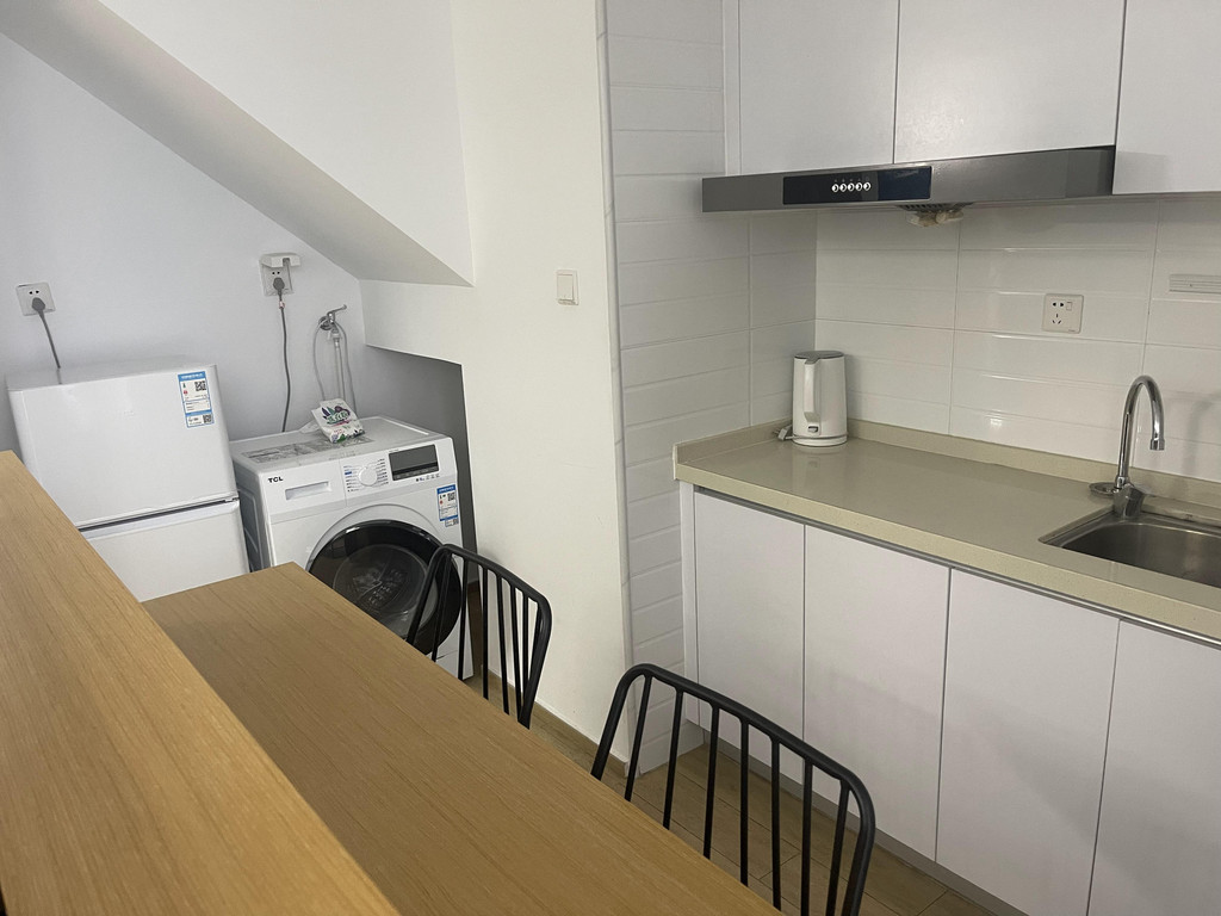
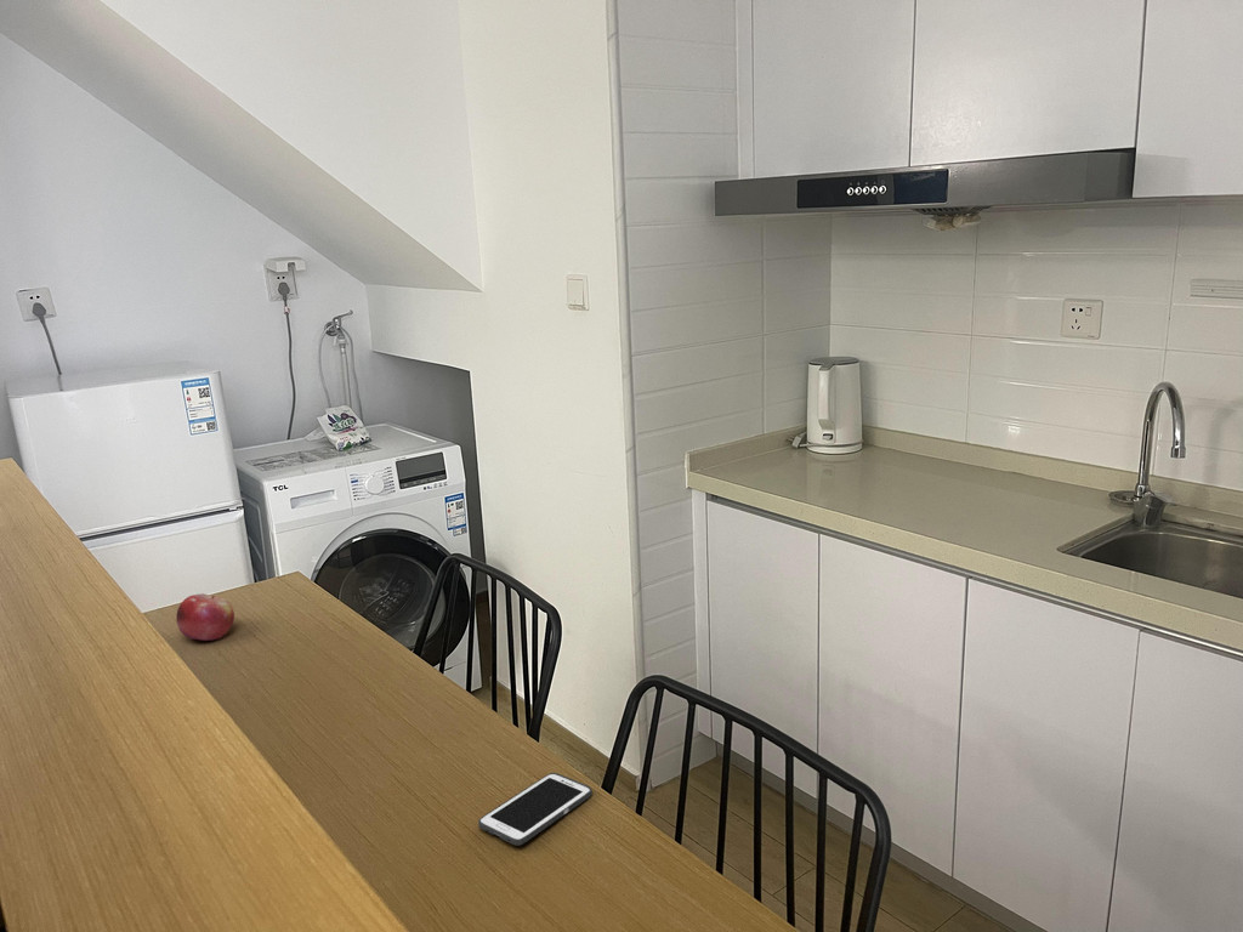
+ fruit [175,592,235,642]
+ cell phone [477,772,594,847]
